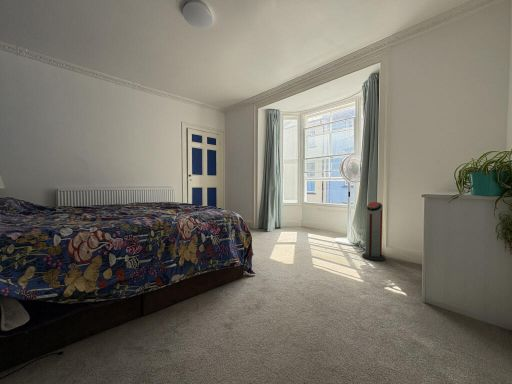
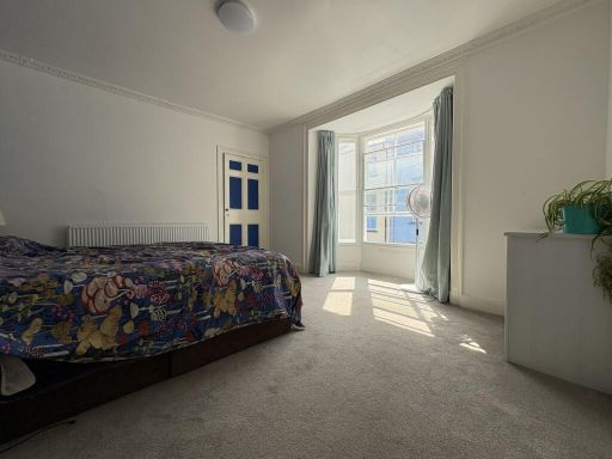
- air purifier [361,201,386,262]
